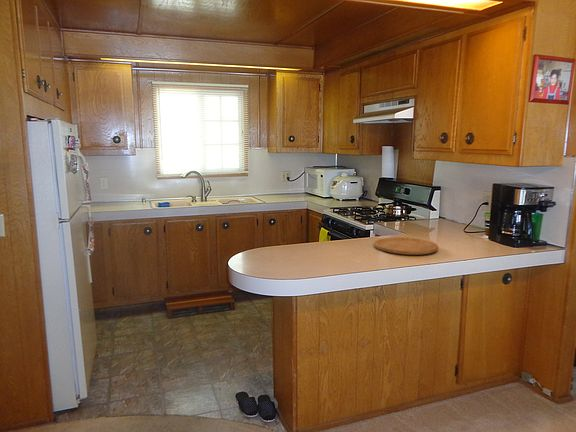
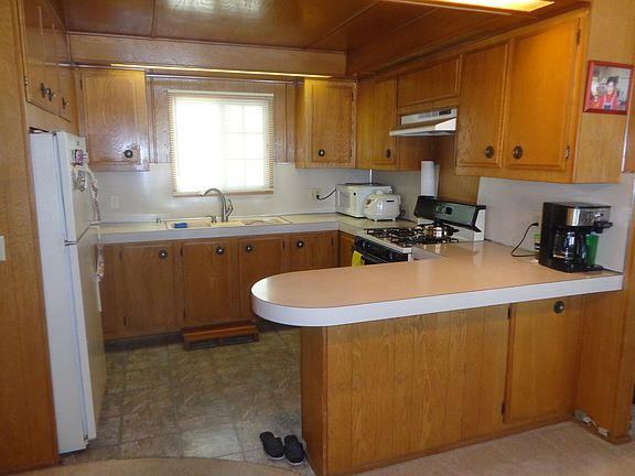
- cutting board [373,236,439,256]
